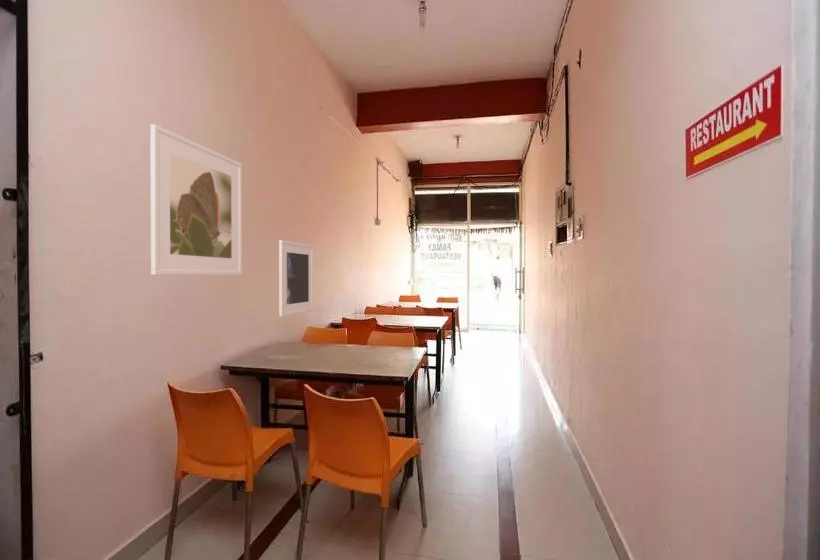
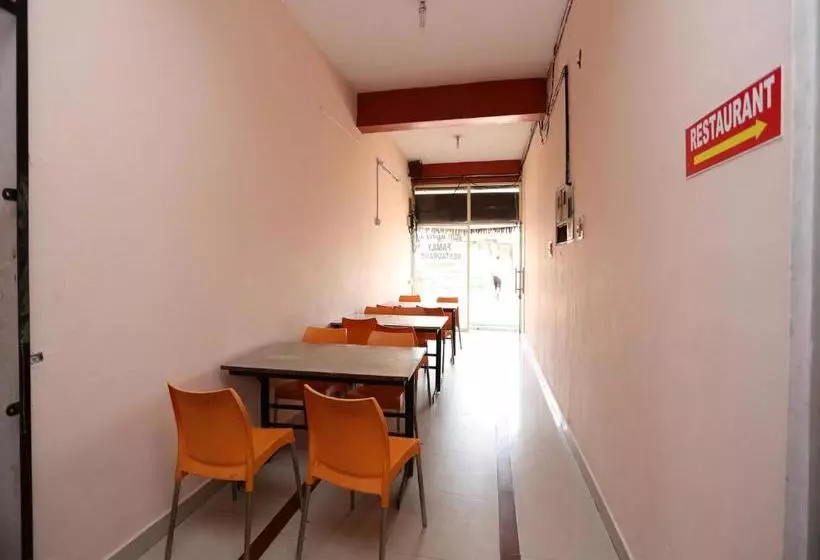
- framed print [149,123,243,276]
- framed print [278,239,314,318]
